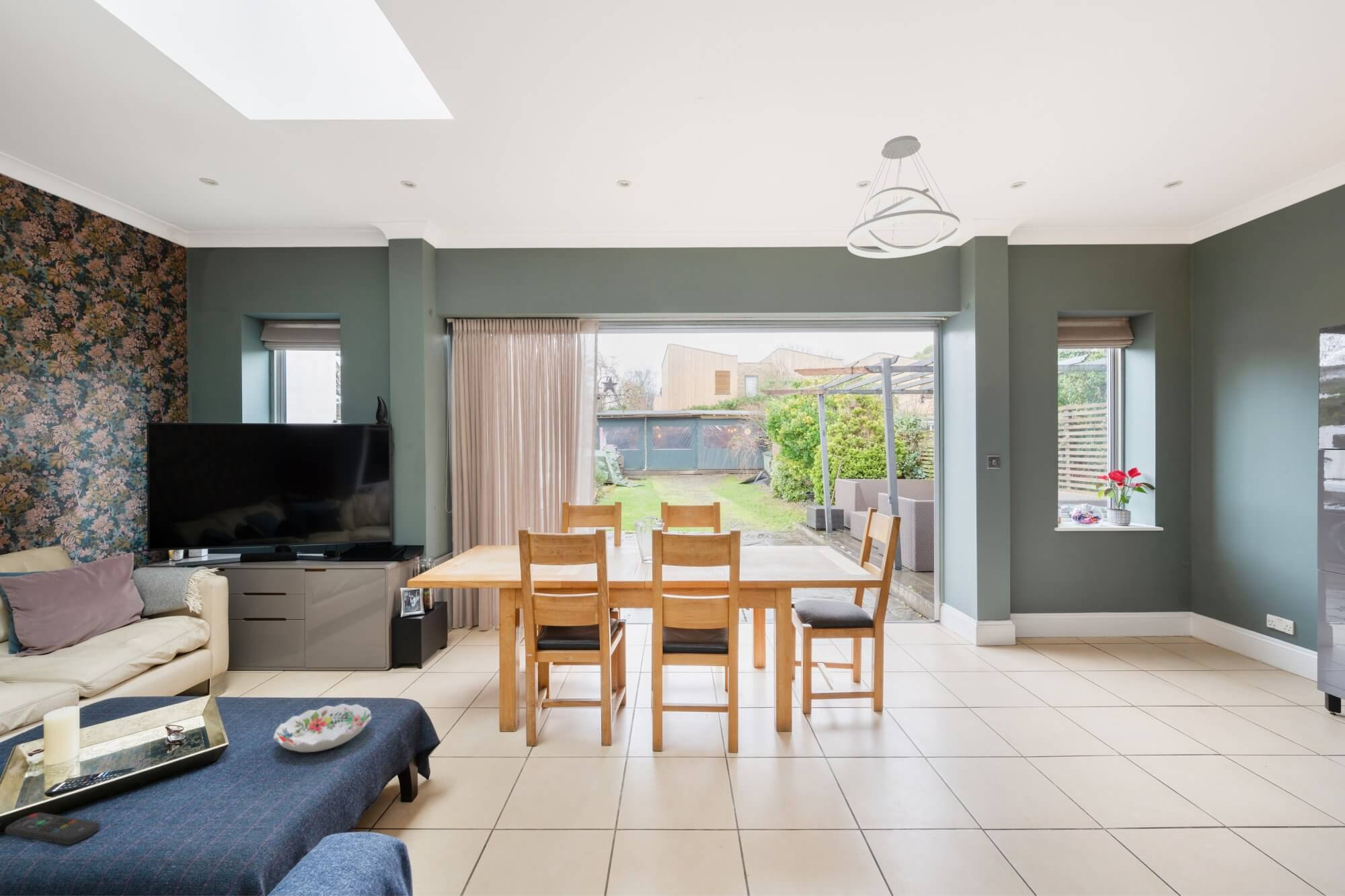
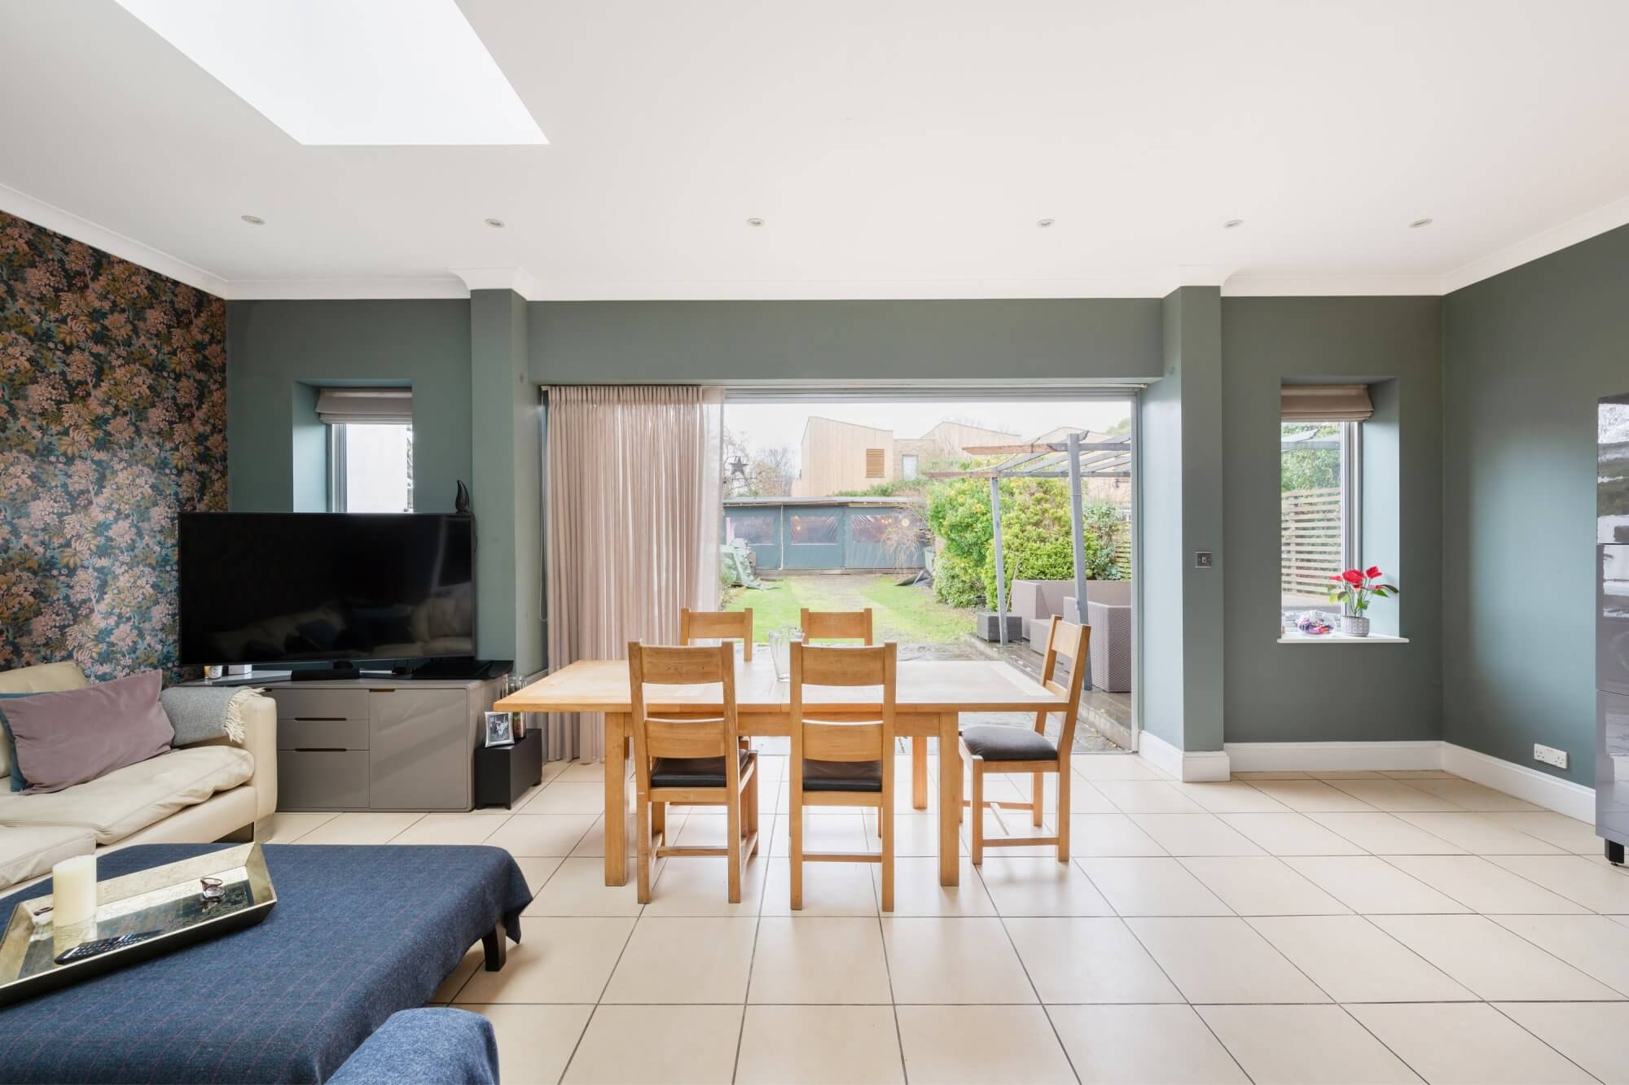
- pendant light [847,135,961,259]
- remote control [5,812,100,846]
- decorative bowl [272,703,372,753]
